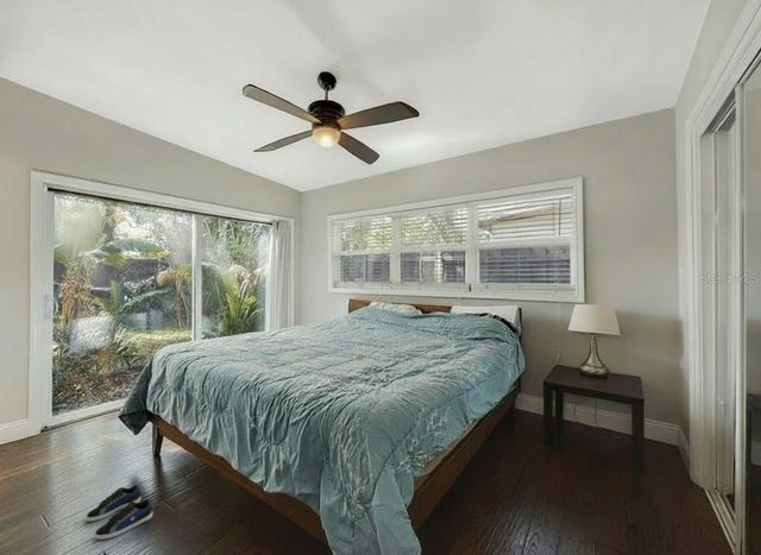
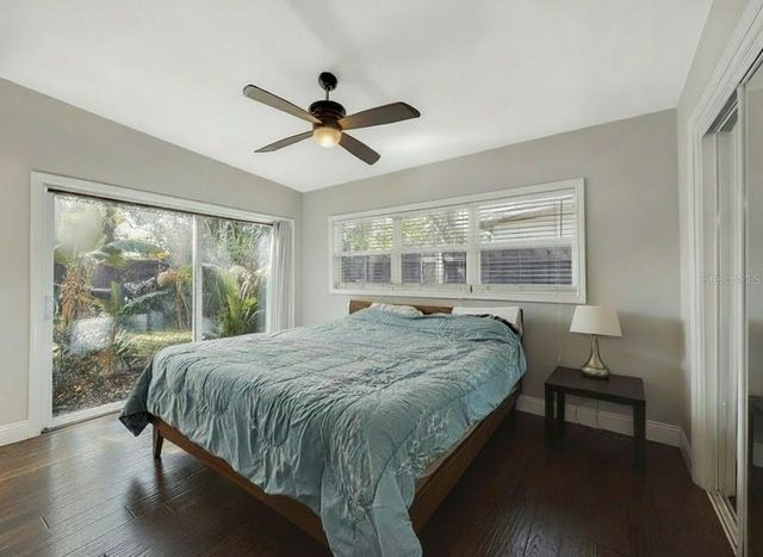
- shoe [84,484,153,541]
